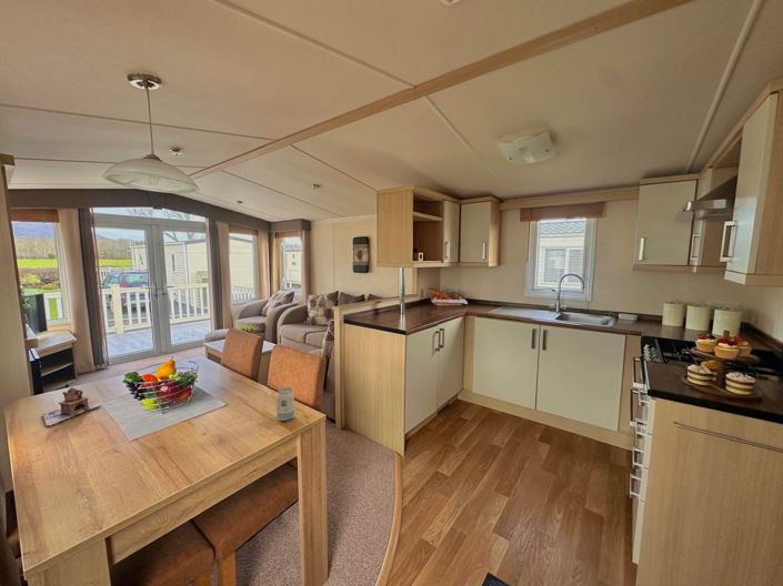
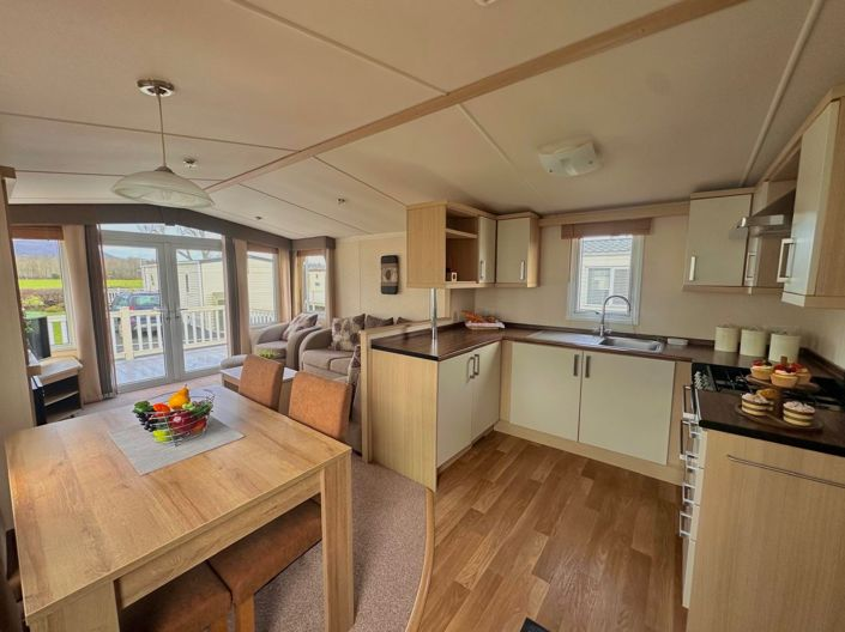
- beverage can [275,387,295,422]
- teapot [41,386,102,427]
